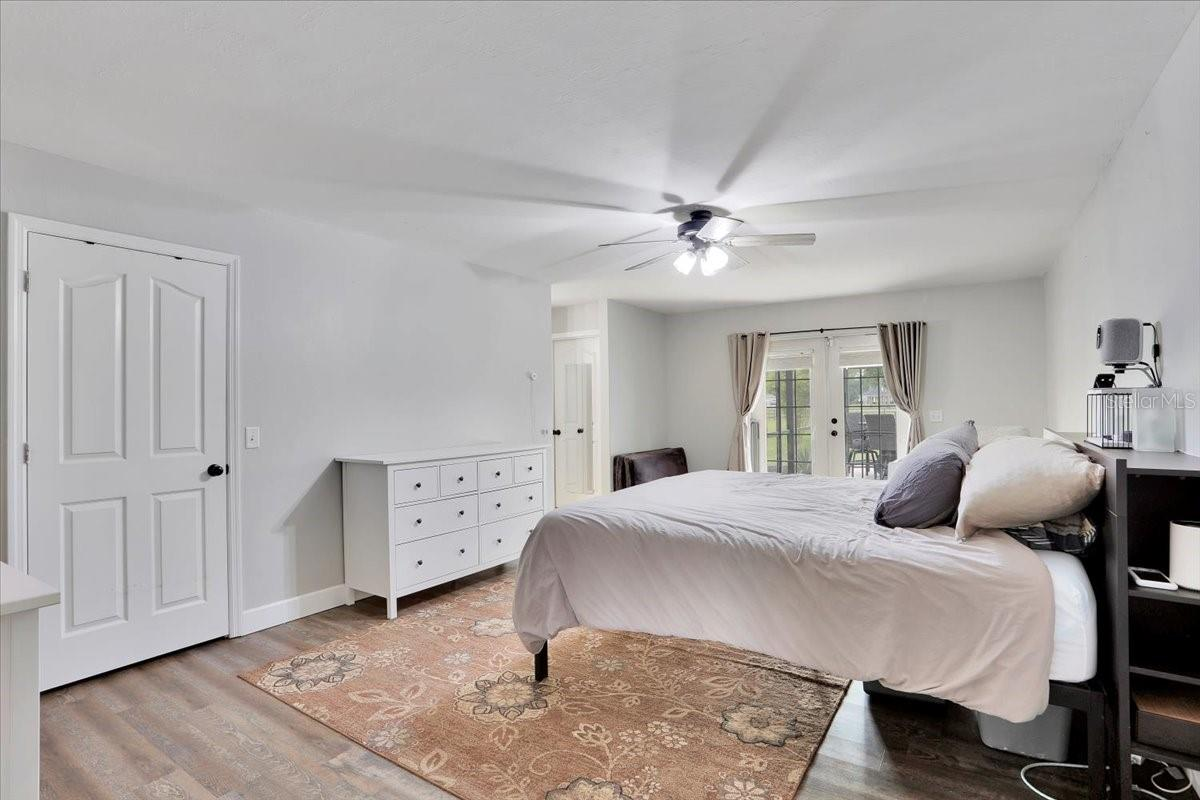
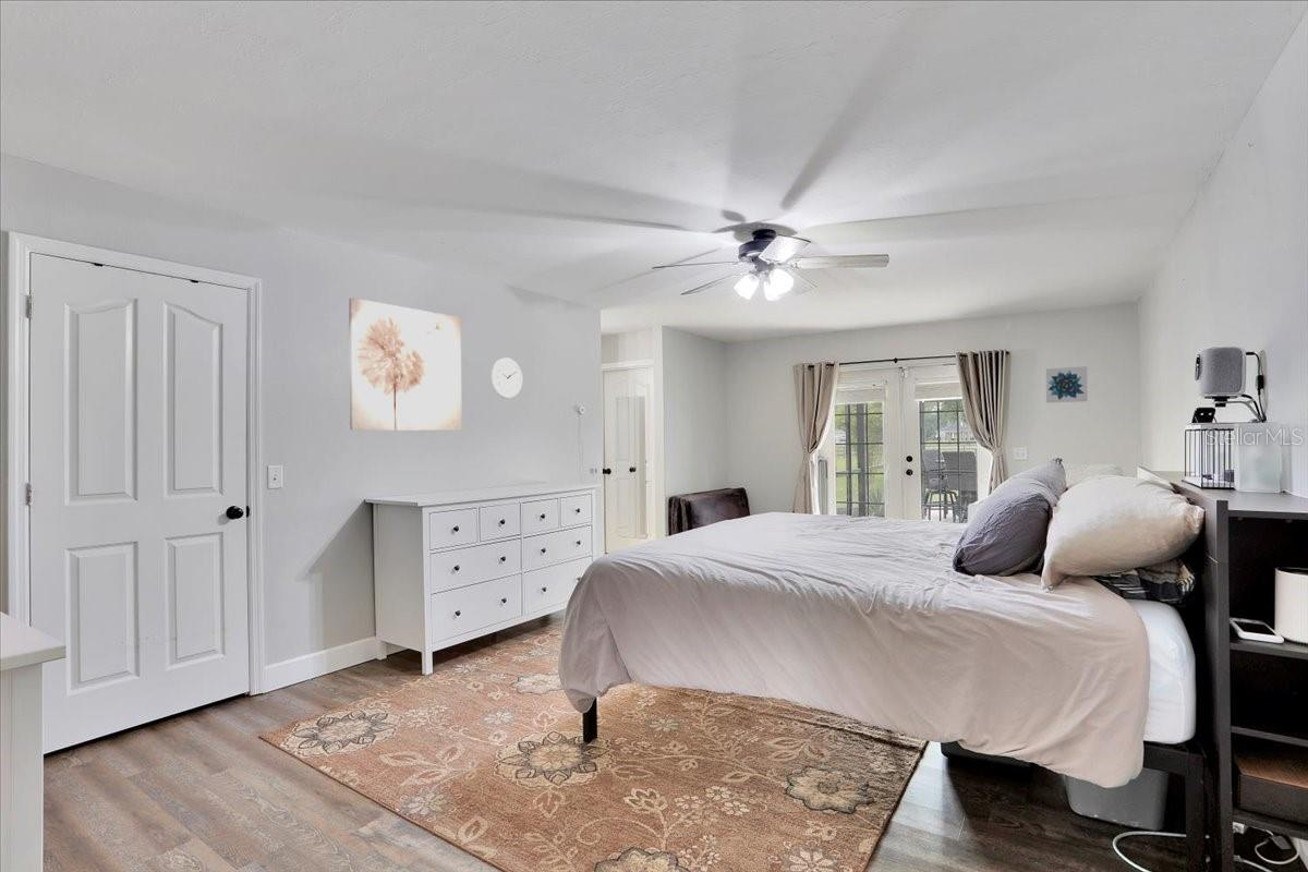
+ wall art [1045,365,1088,403]
+ wall clock [489,356,523,400]
+ wall art [348,296,462,432]
